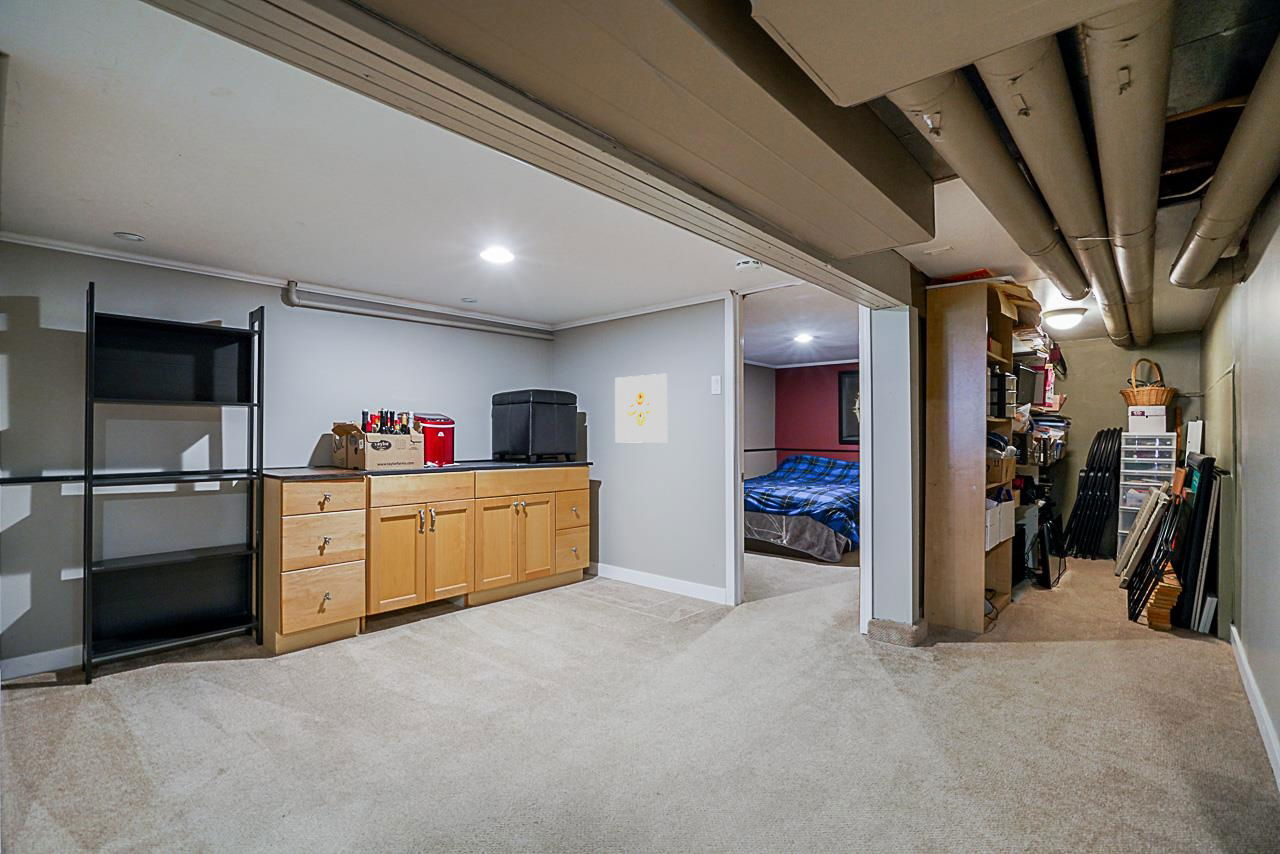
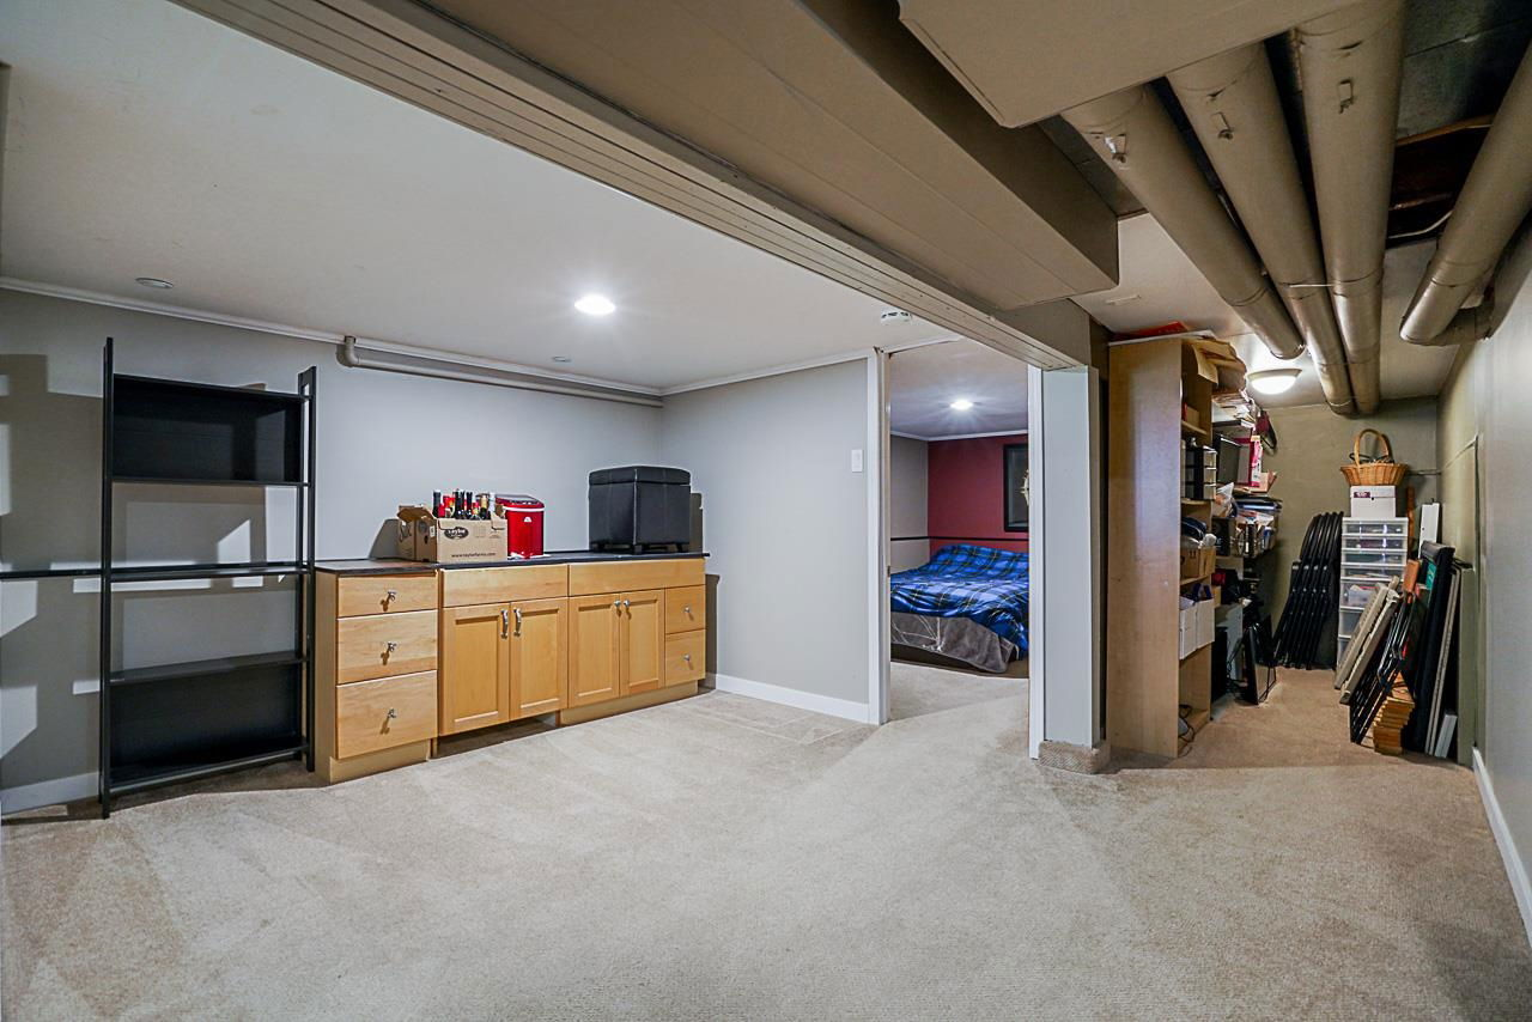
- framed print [614,373,668,444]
